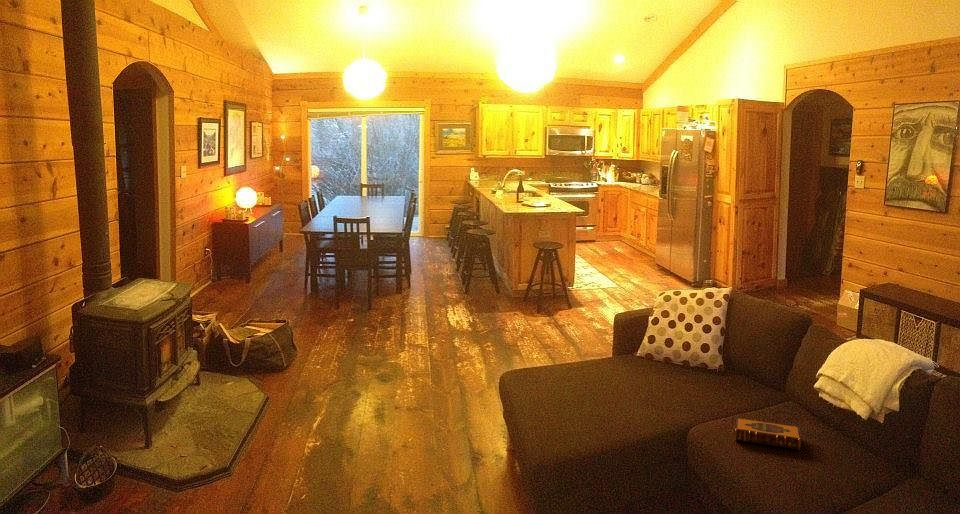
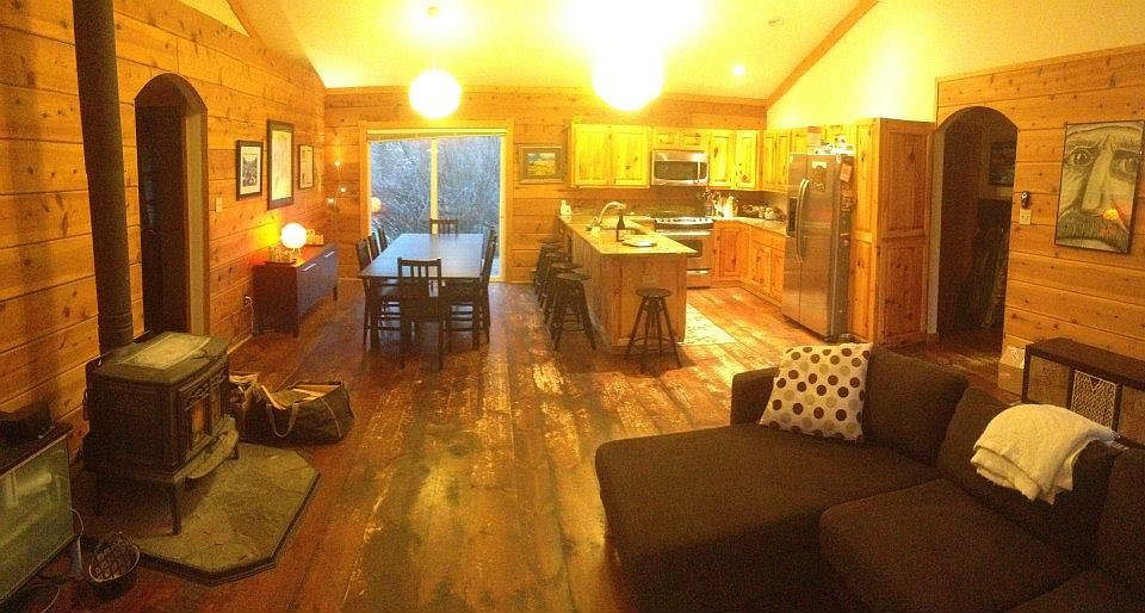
- hardback book [734,417,802,451]
